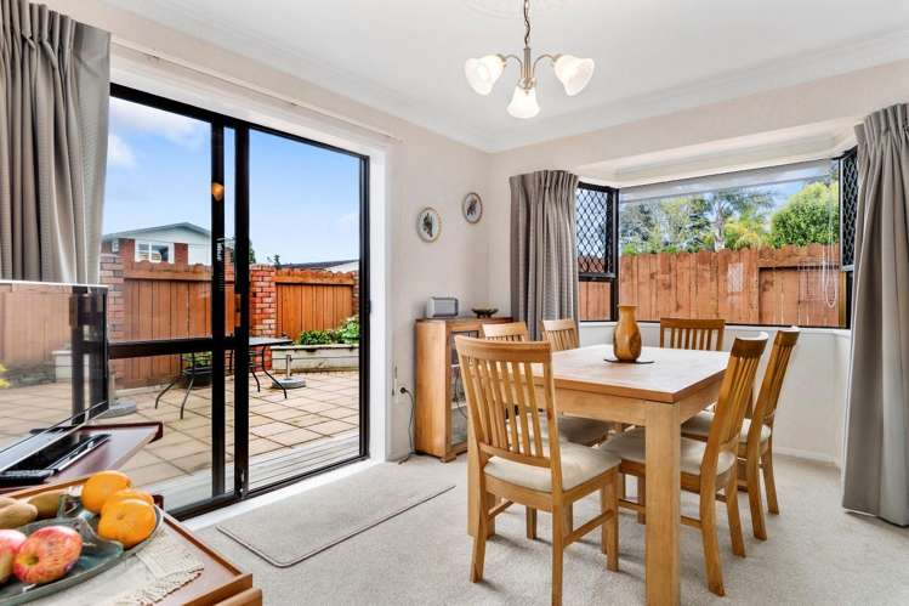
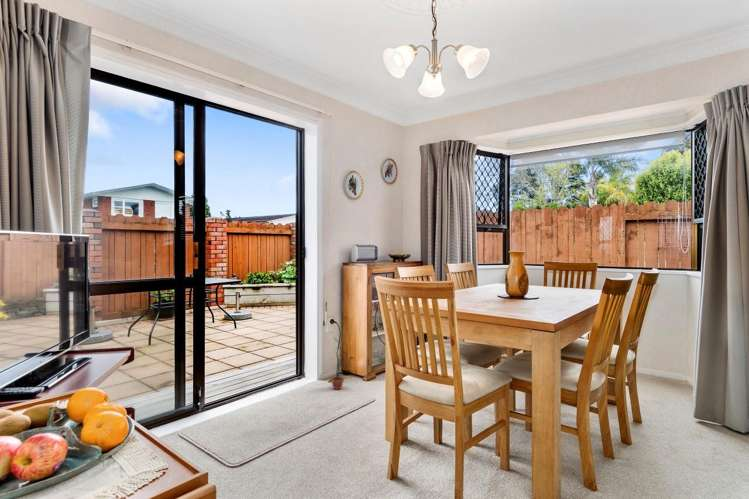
+ potted plant [329,337,355,391]
